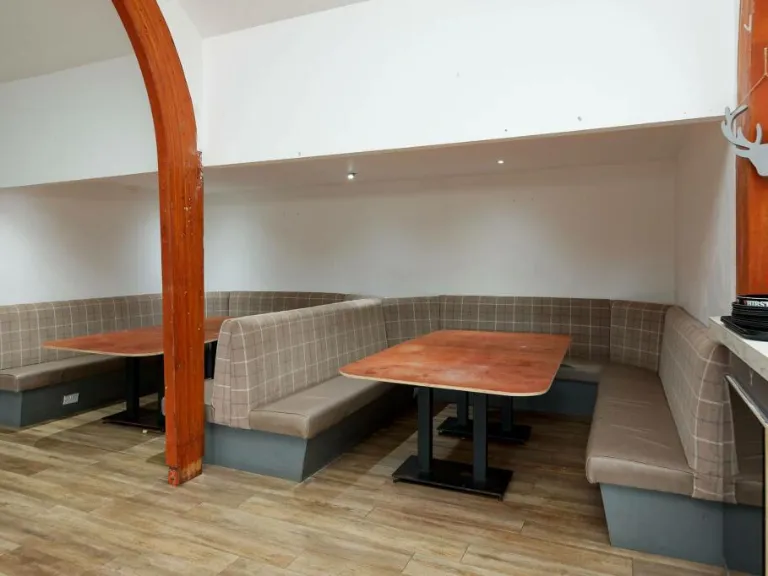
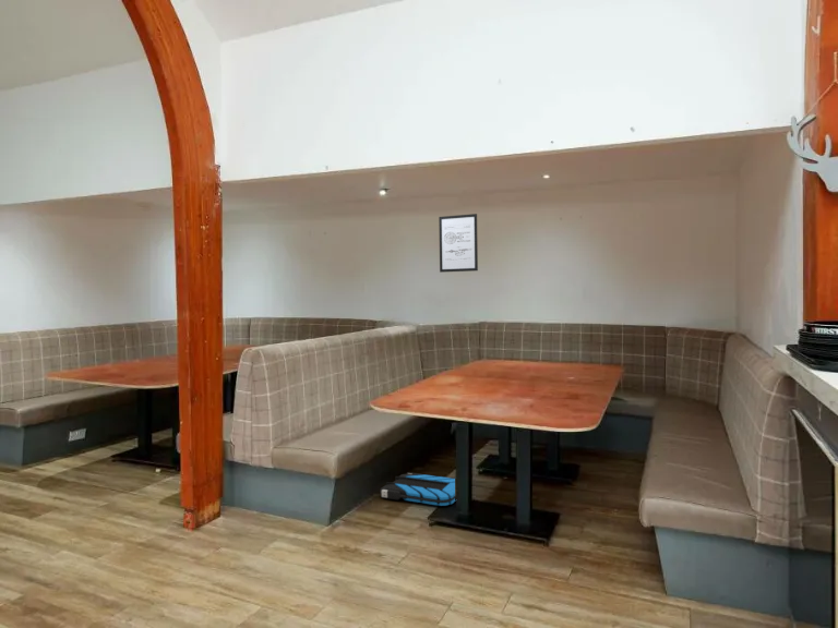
+ wall art [438,213,479,274]
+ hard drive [379,472,456,507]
